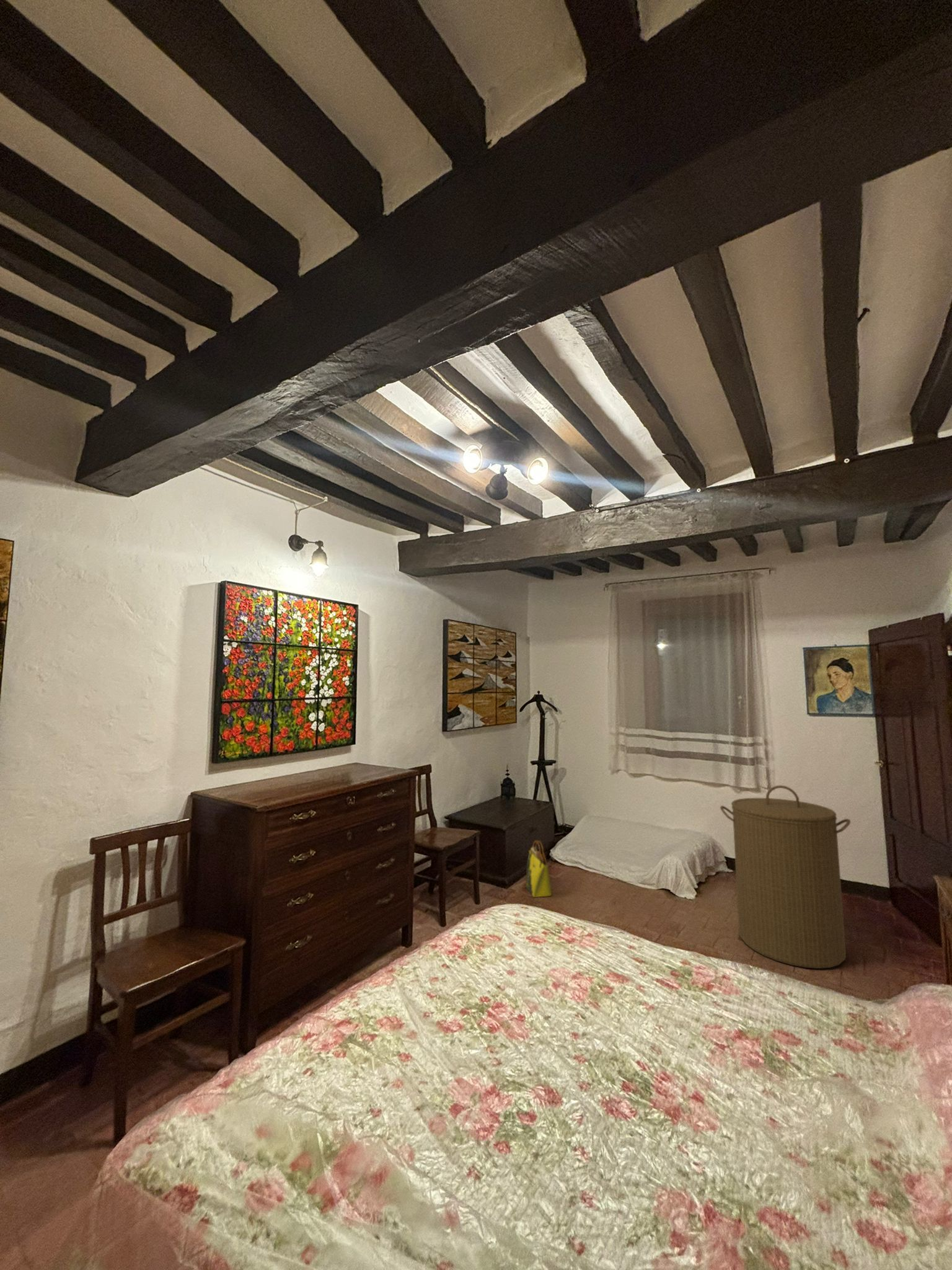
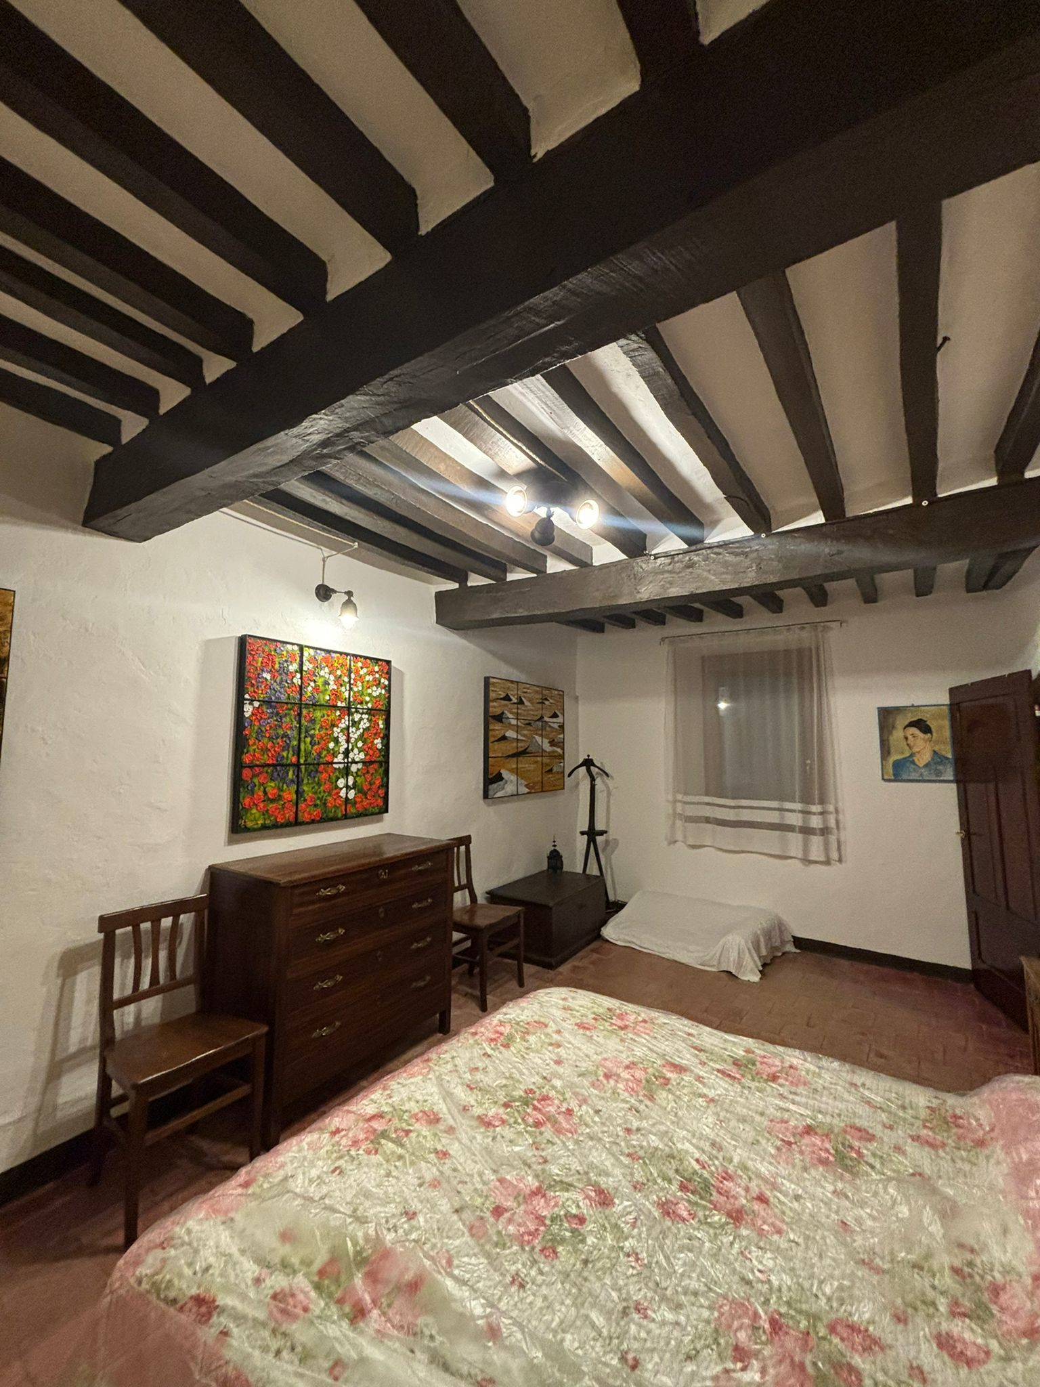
- tote bag [525,840,552,898]
- laundry hamper [720,784,851,969]
